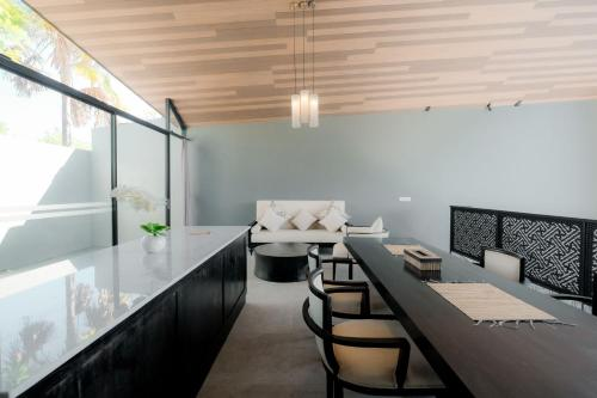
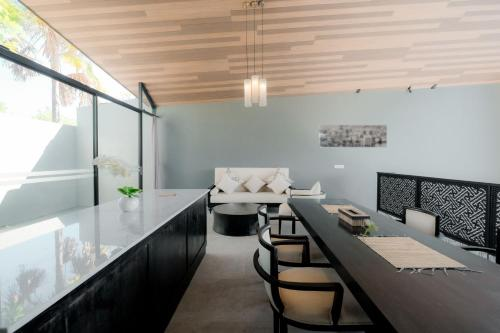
+ decorative flower [360,218,380,246]
+ wall art [318,124,388,148]
